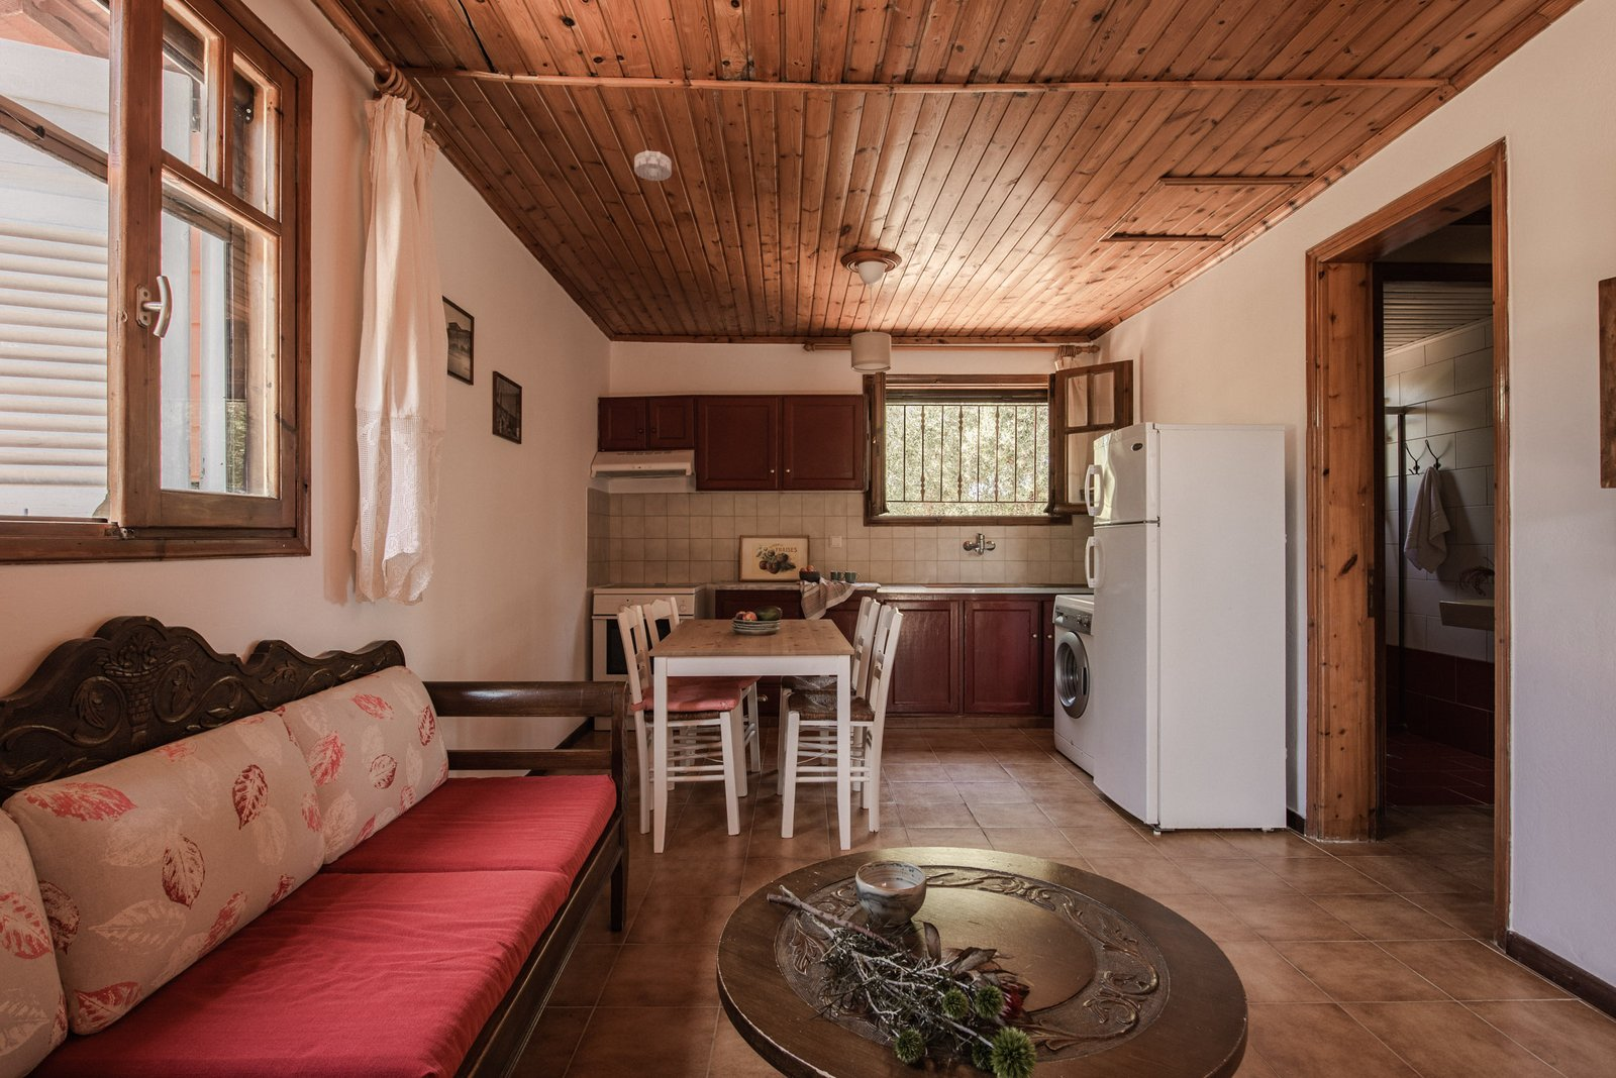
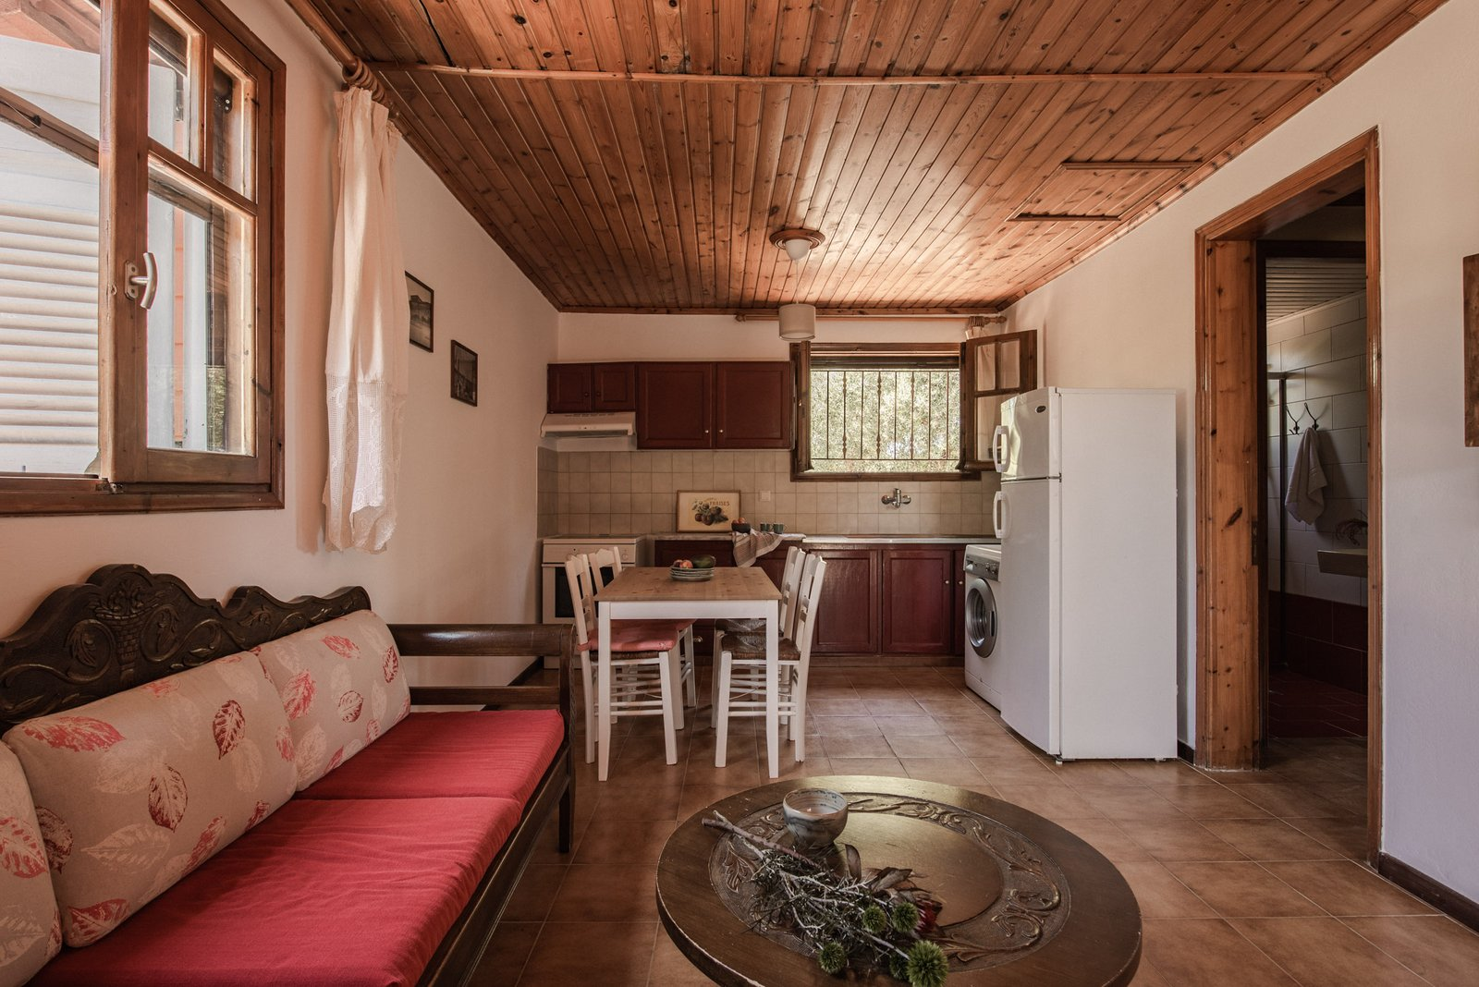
- smoke detector [633,149,673,182]
